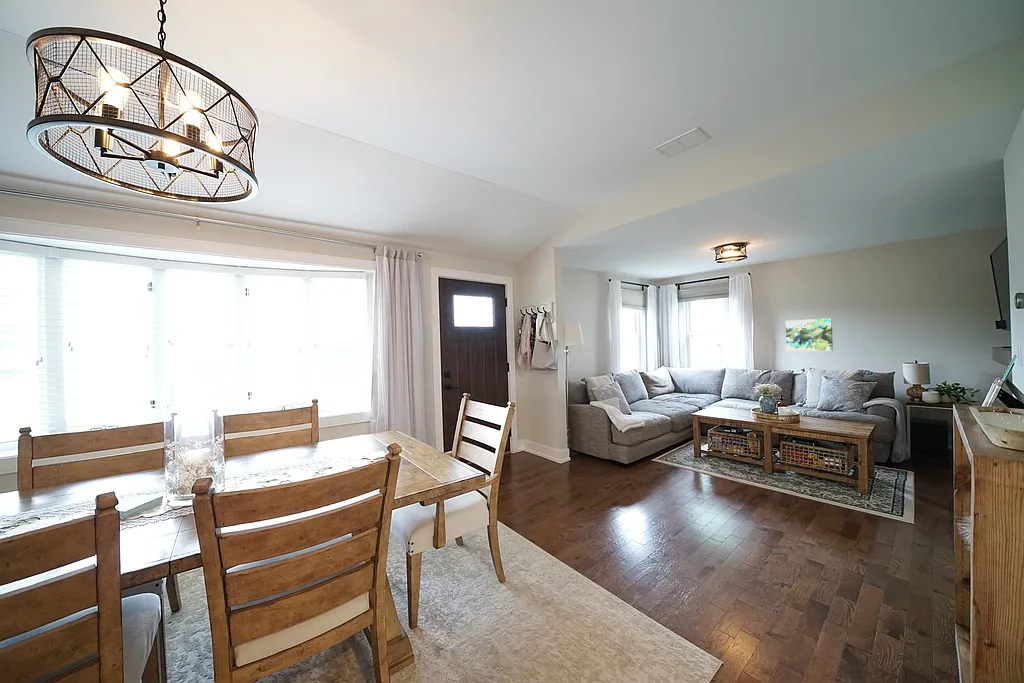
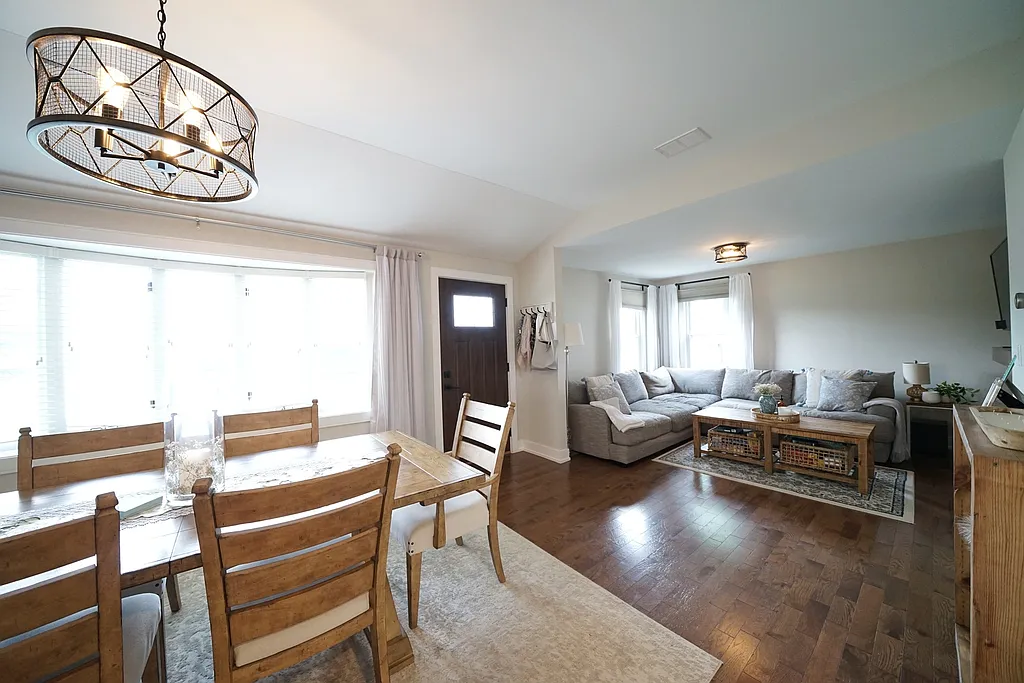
- wall art [785,317,834,352]
